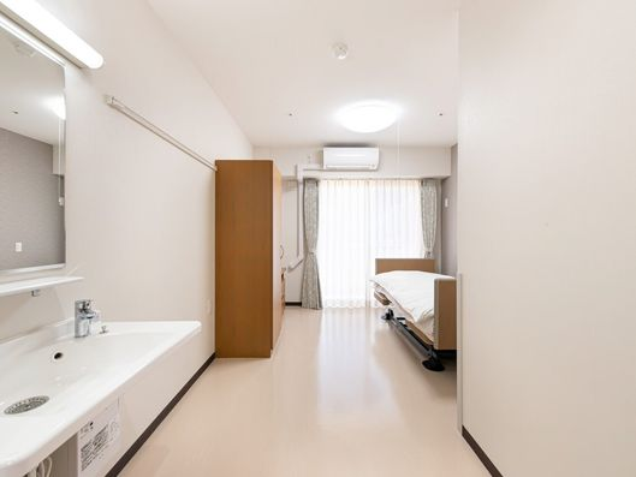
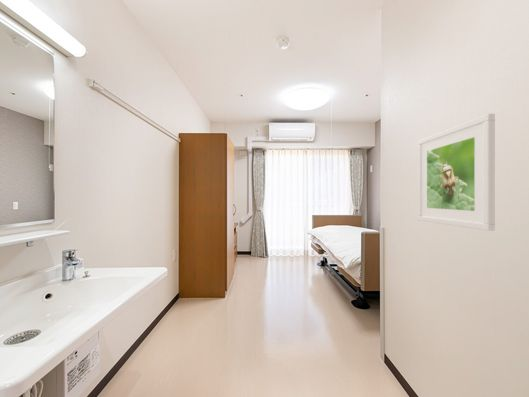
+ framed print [417,113,496,232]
